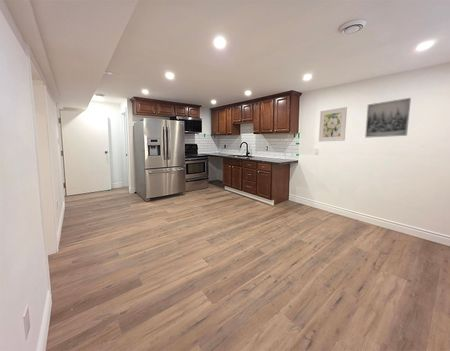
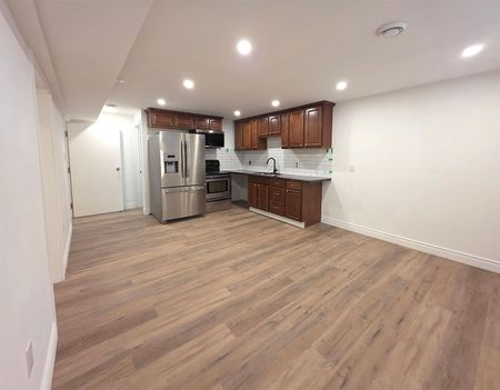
- wall art [364,97,412,139]
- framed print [318,106,348,143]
